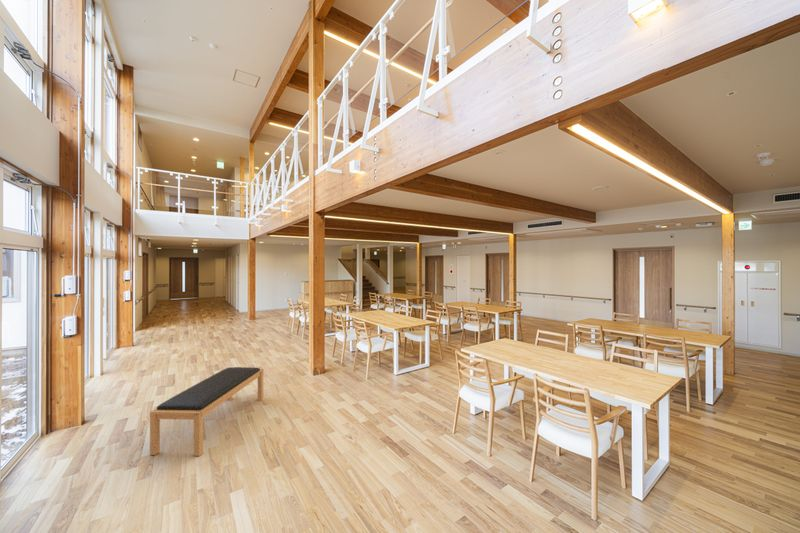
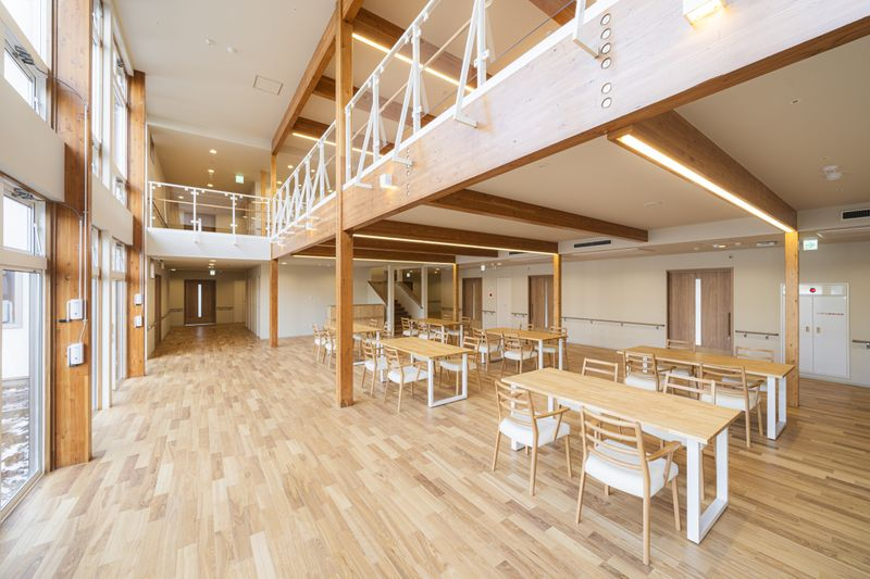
- bench [149,366,264,457]
